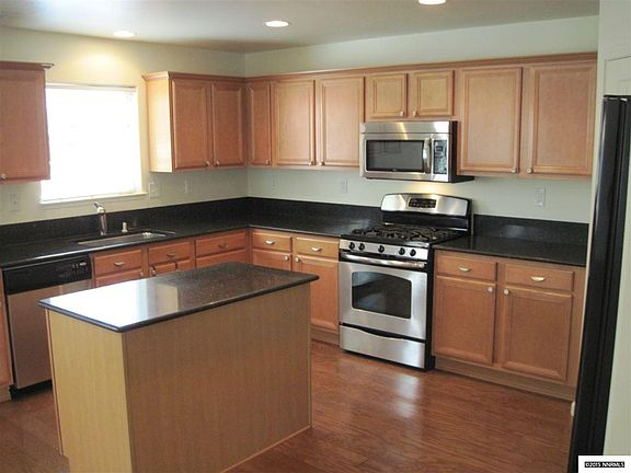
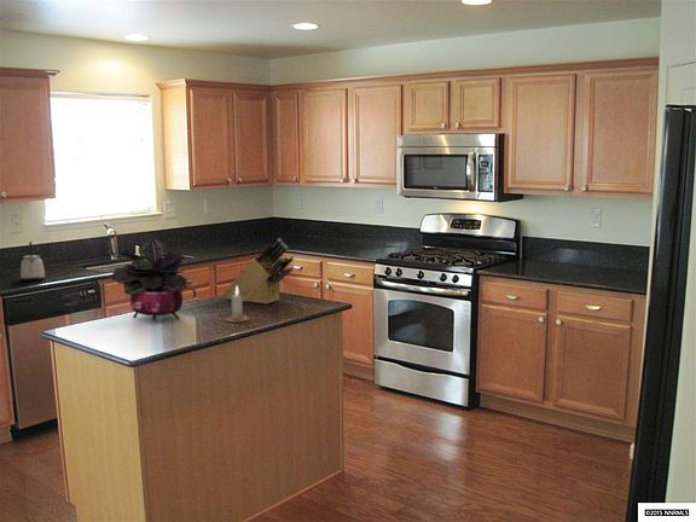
+ knife block [222,237,295,306]
+ potted plant [111,237,188,321]
+ kettle [19,240,46,282]
+ candle [225,286,250,324]
